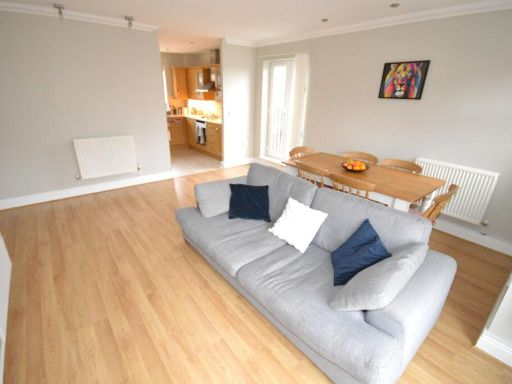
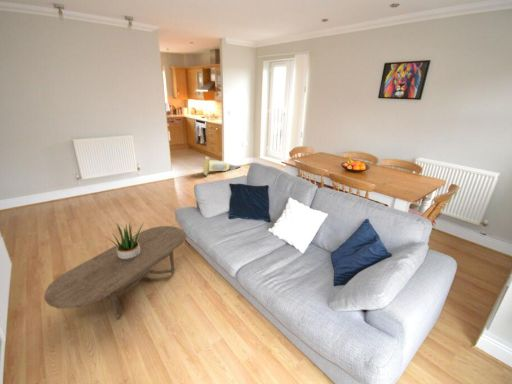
+ potted plant [104,221,145,259]
+ vacuum cleaner [202,156,242,177]
+ coffee table [44,225,187,321]
